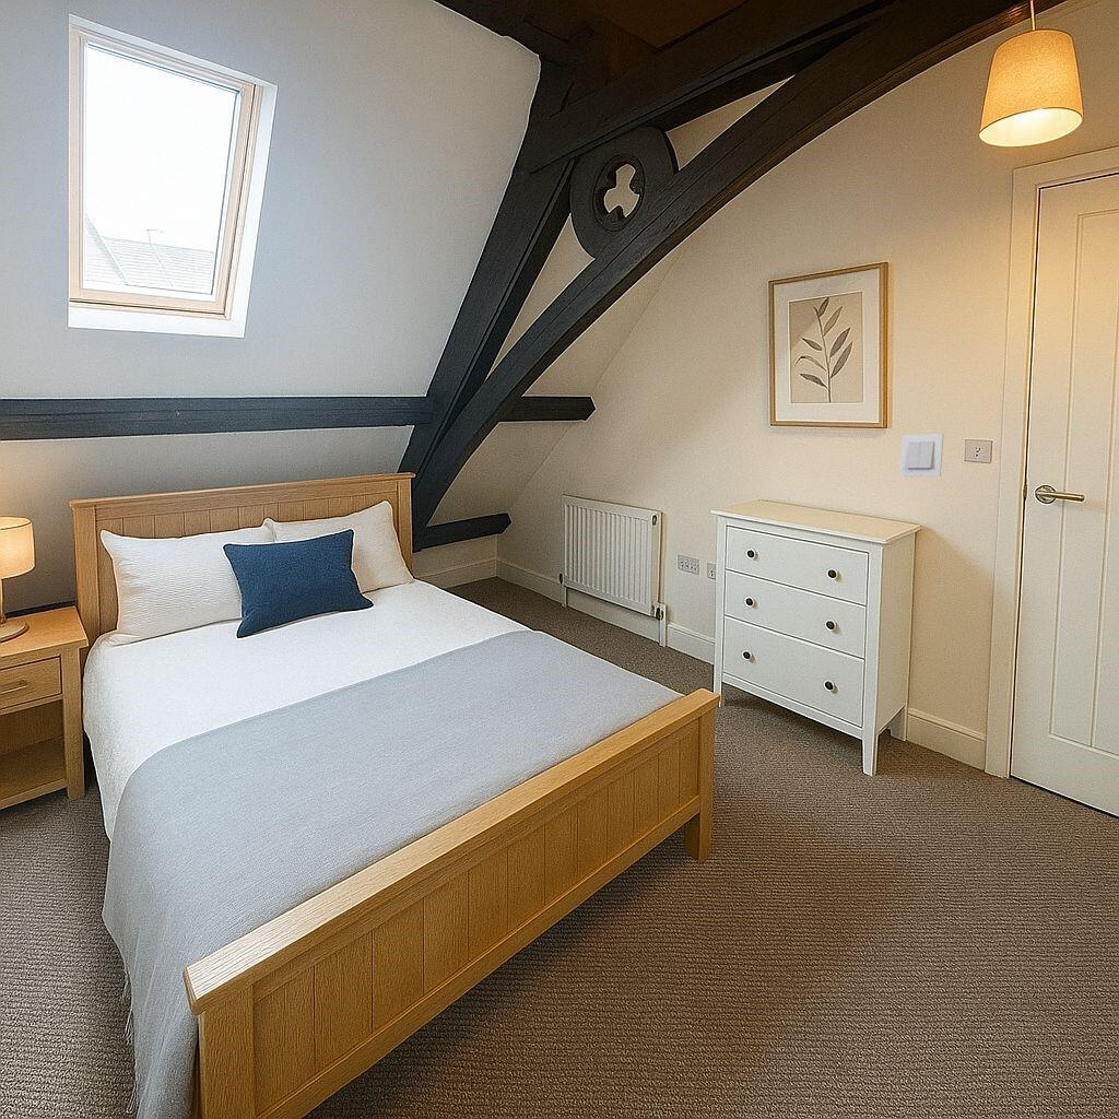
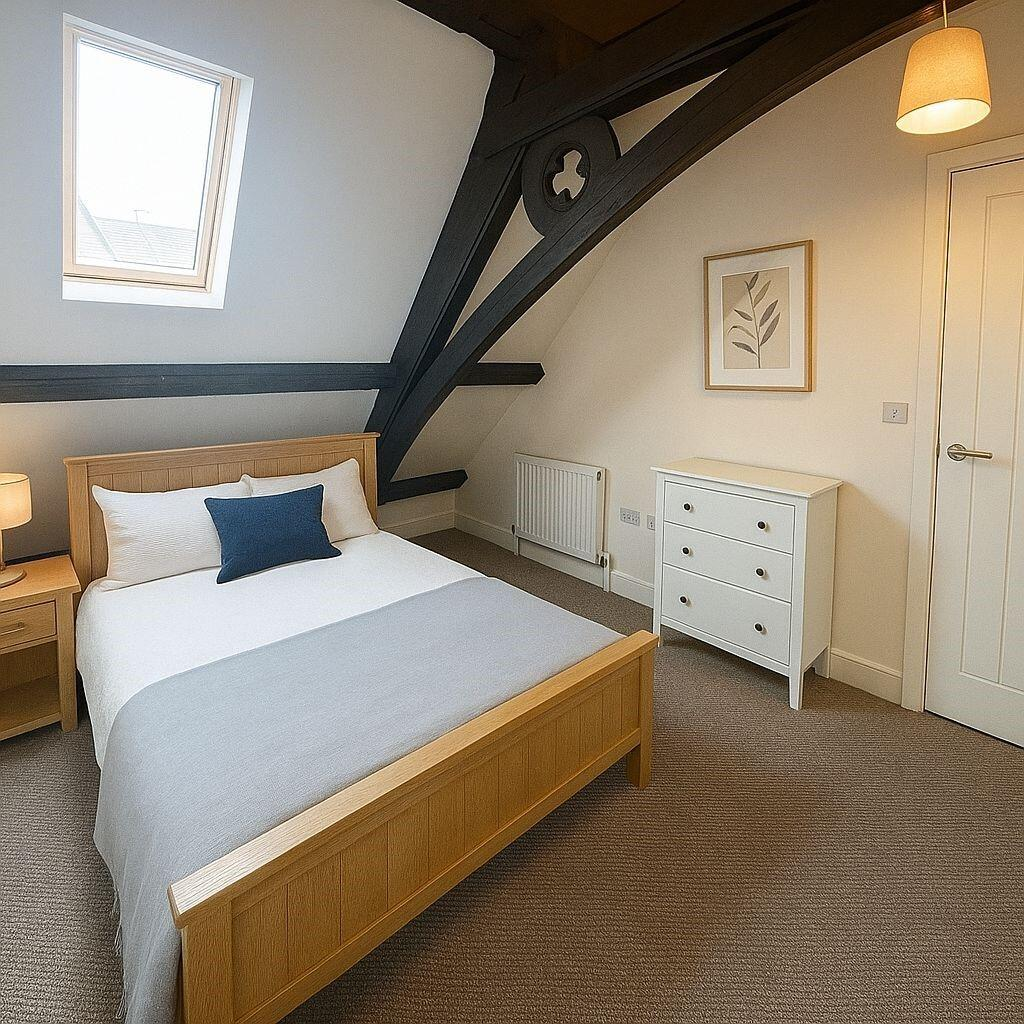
- light switch [898,433,945,478]
